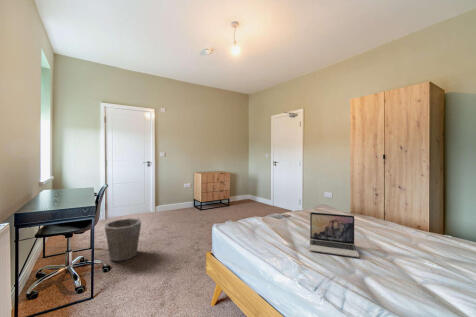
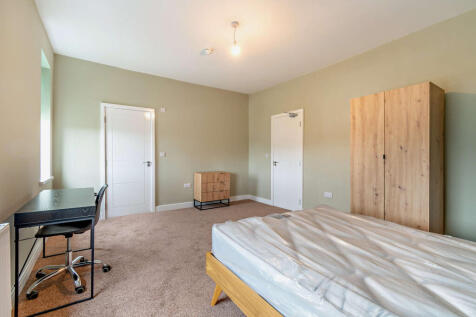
- laptop [308,211,360,258]
- waste bin [104,217,142,262]
